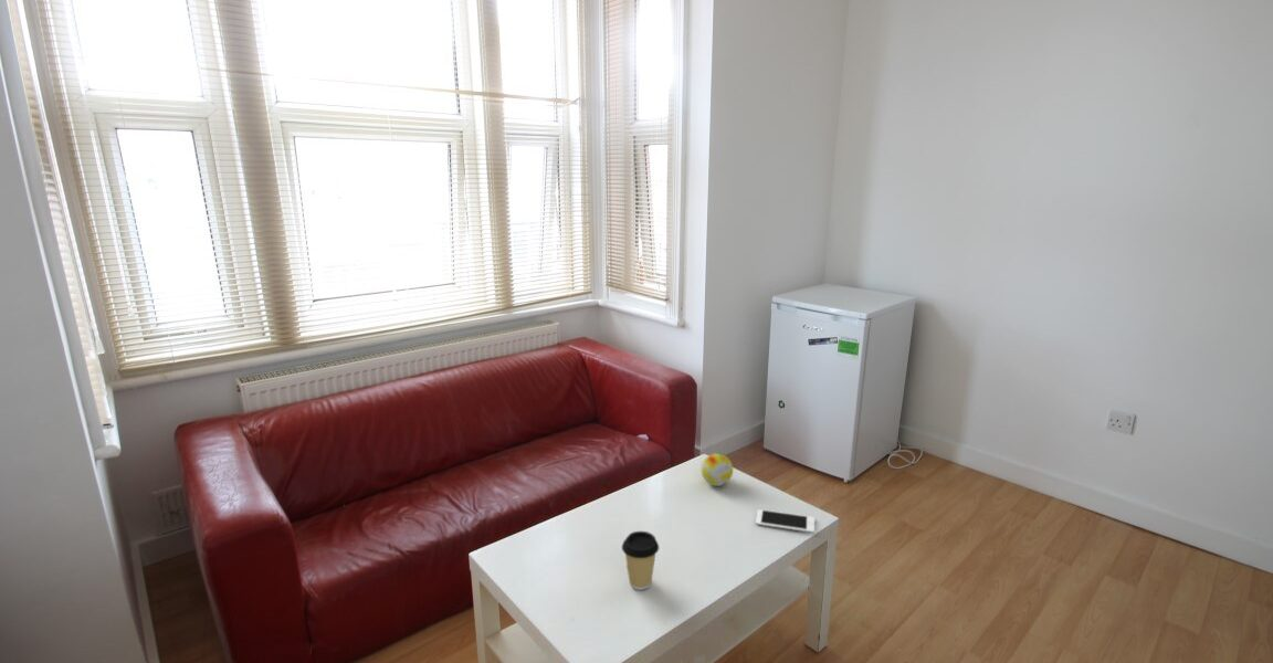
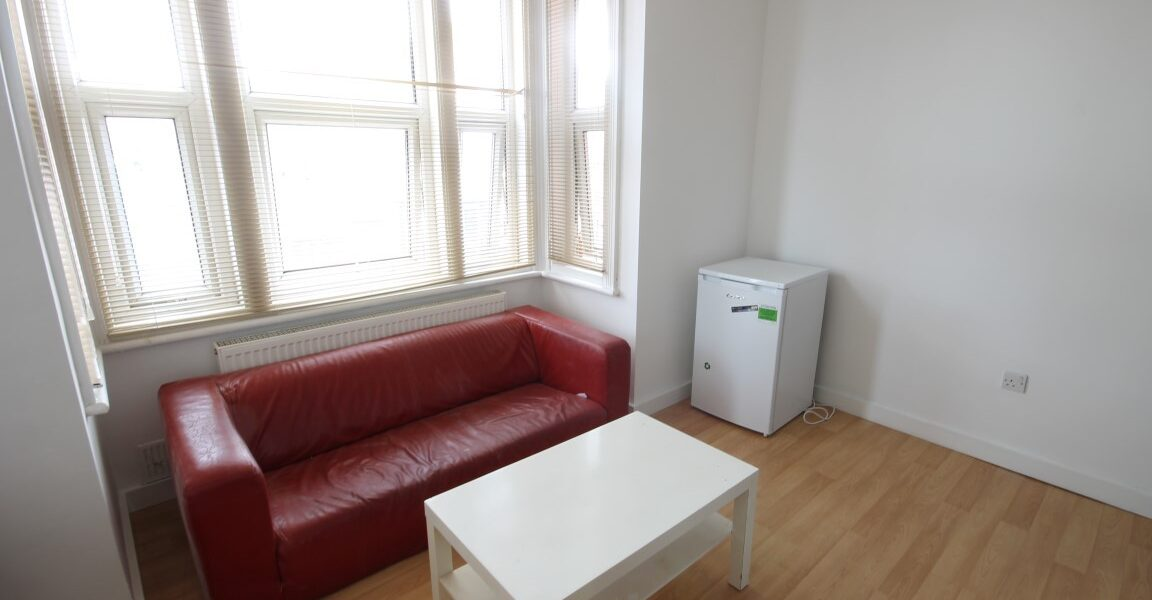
- decorative ball [701,453,734,487]
- cell phone [755,508,816,534]
- coffee cup [621,530,660,591]
